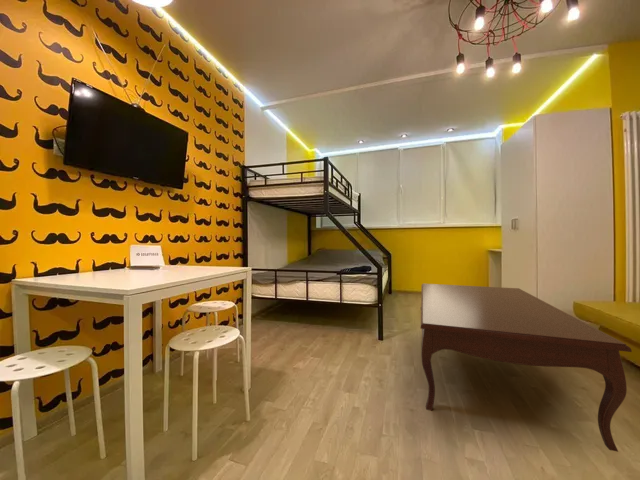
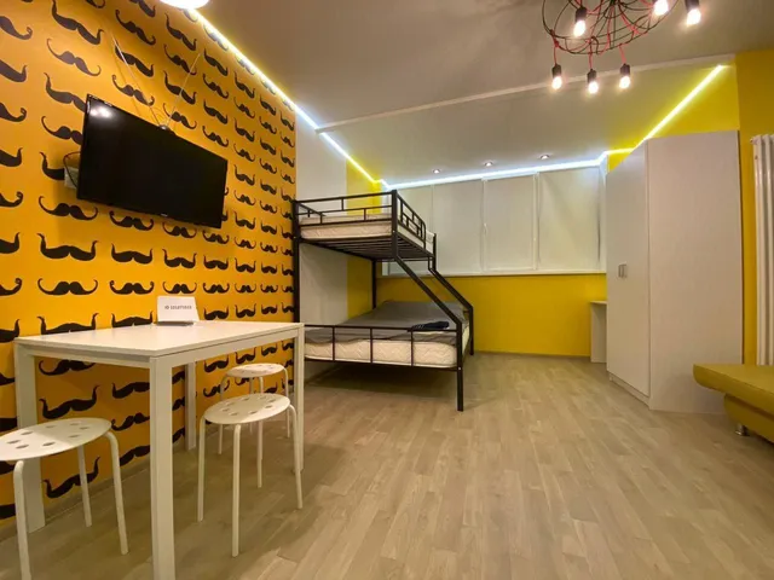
- coffee table [420,283,633,453]
